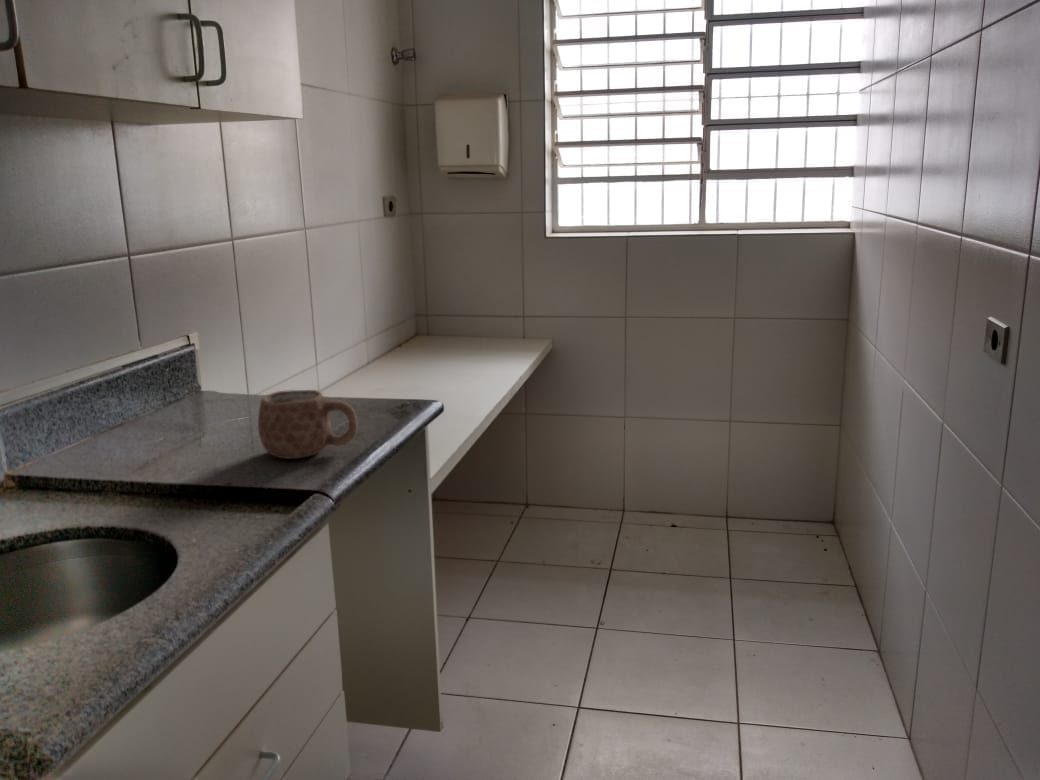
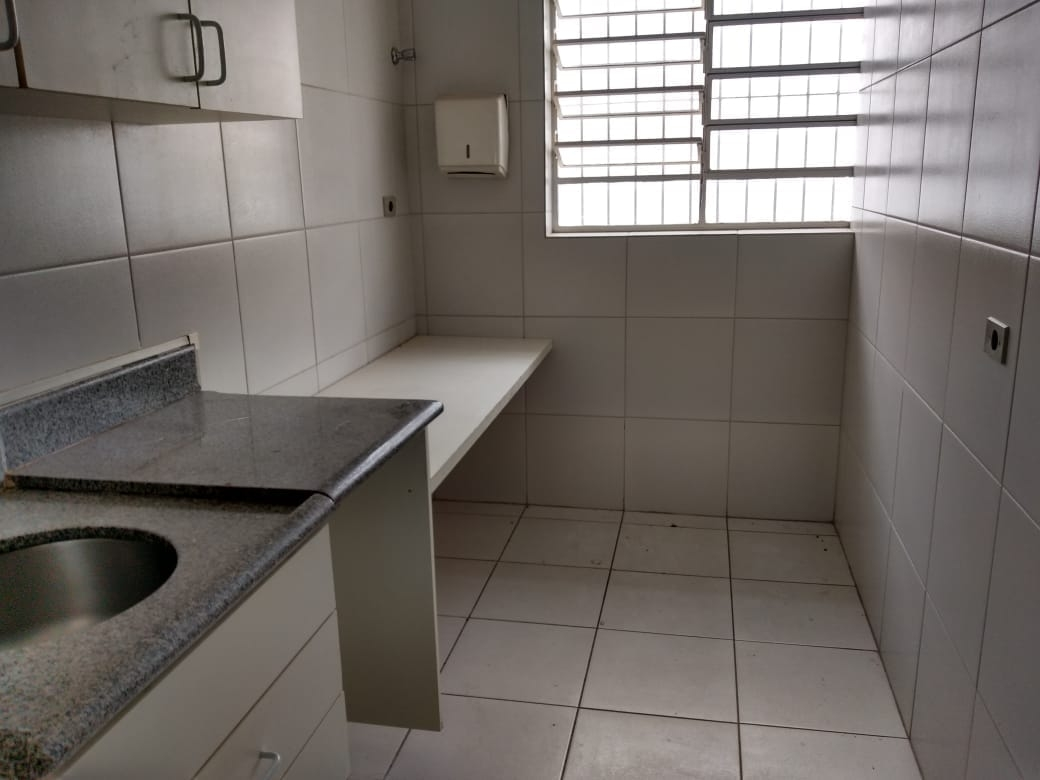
- mug [257,389,359,460]
